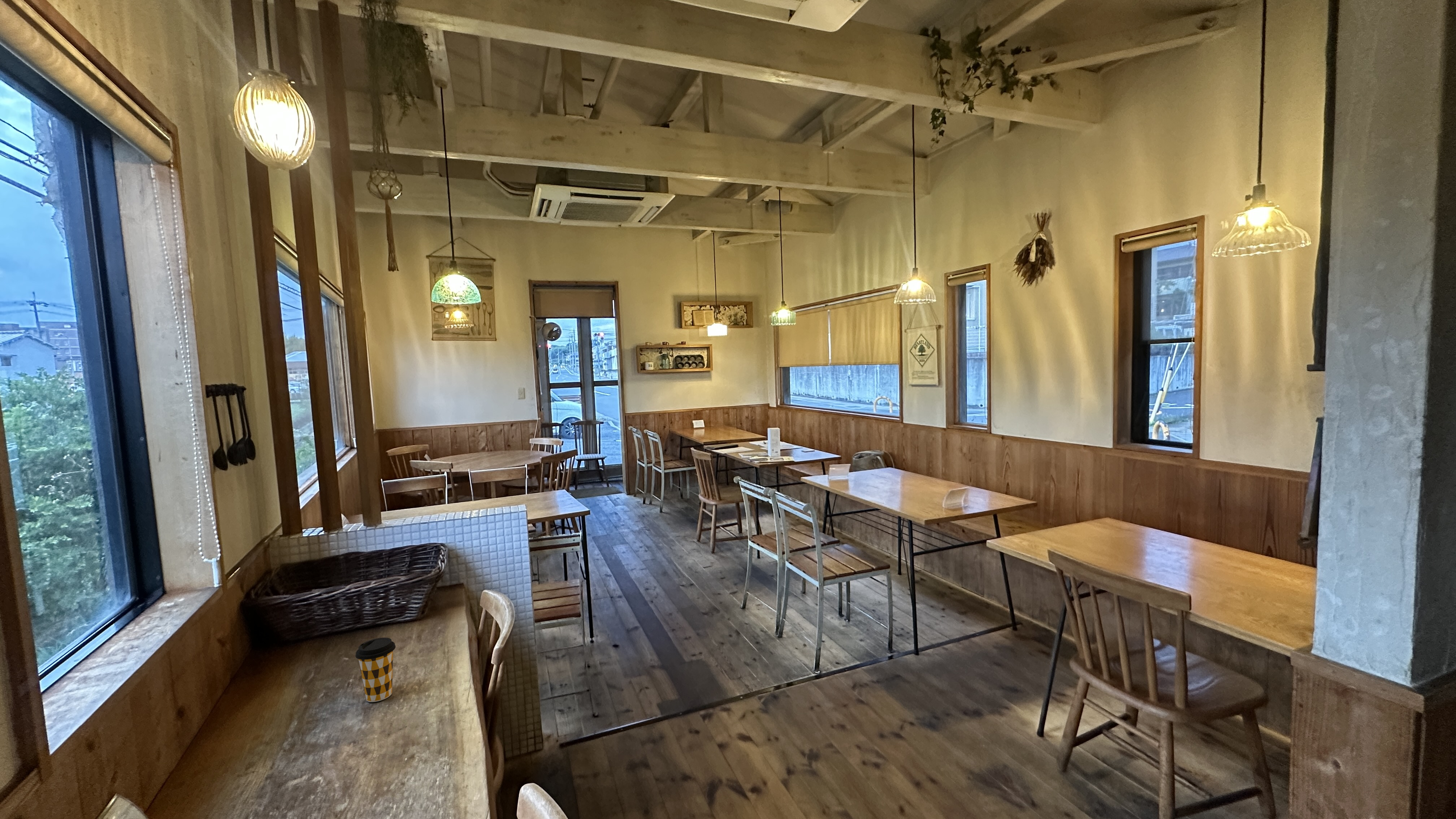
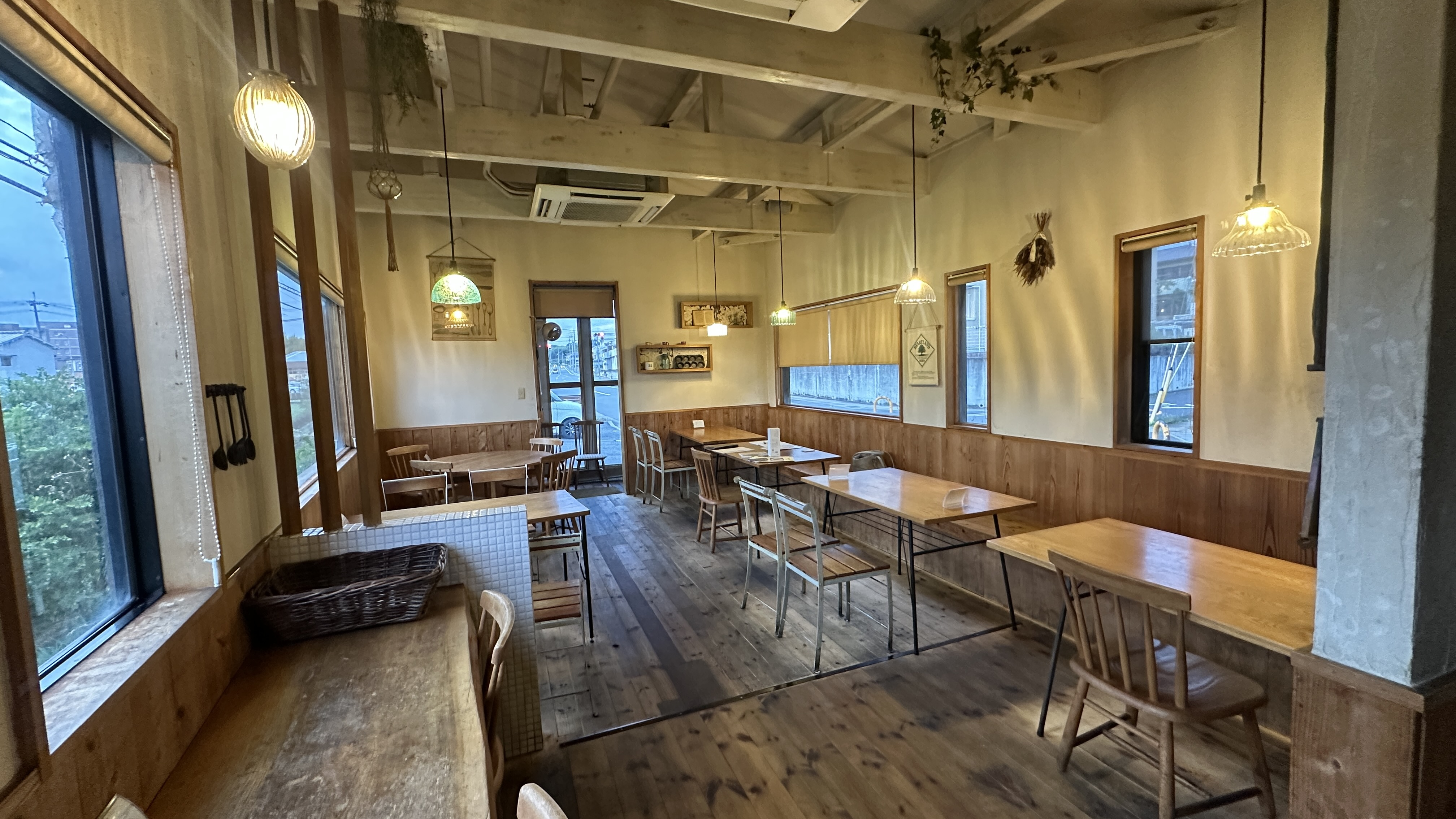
- coffee cup [355,637,396,702]
